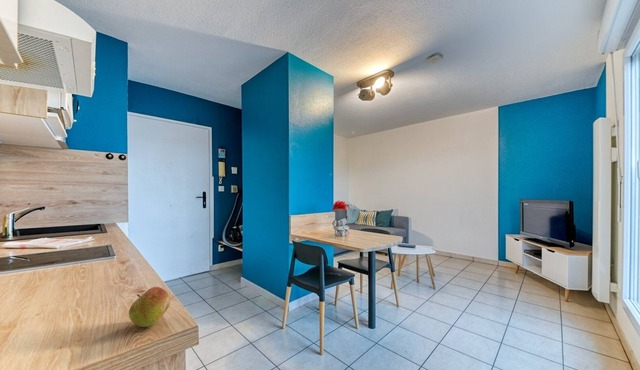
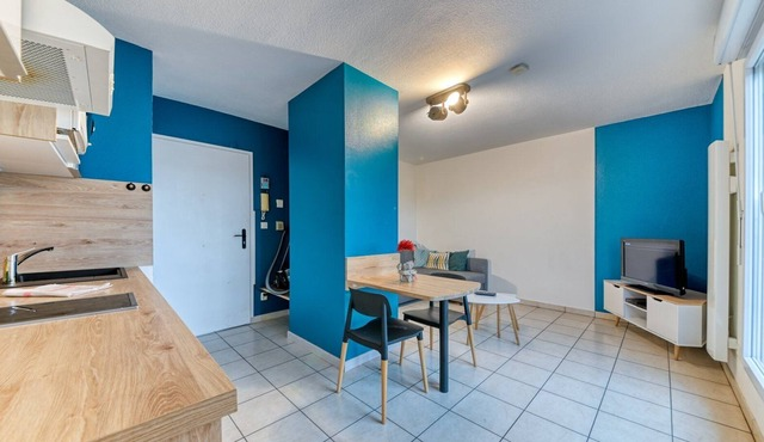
- apple [128,286,171,328]
